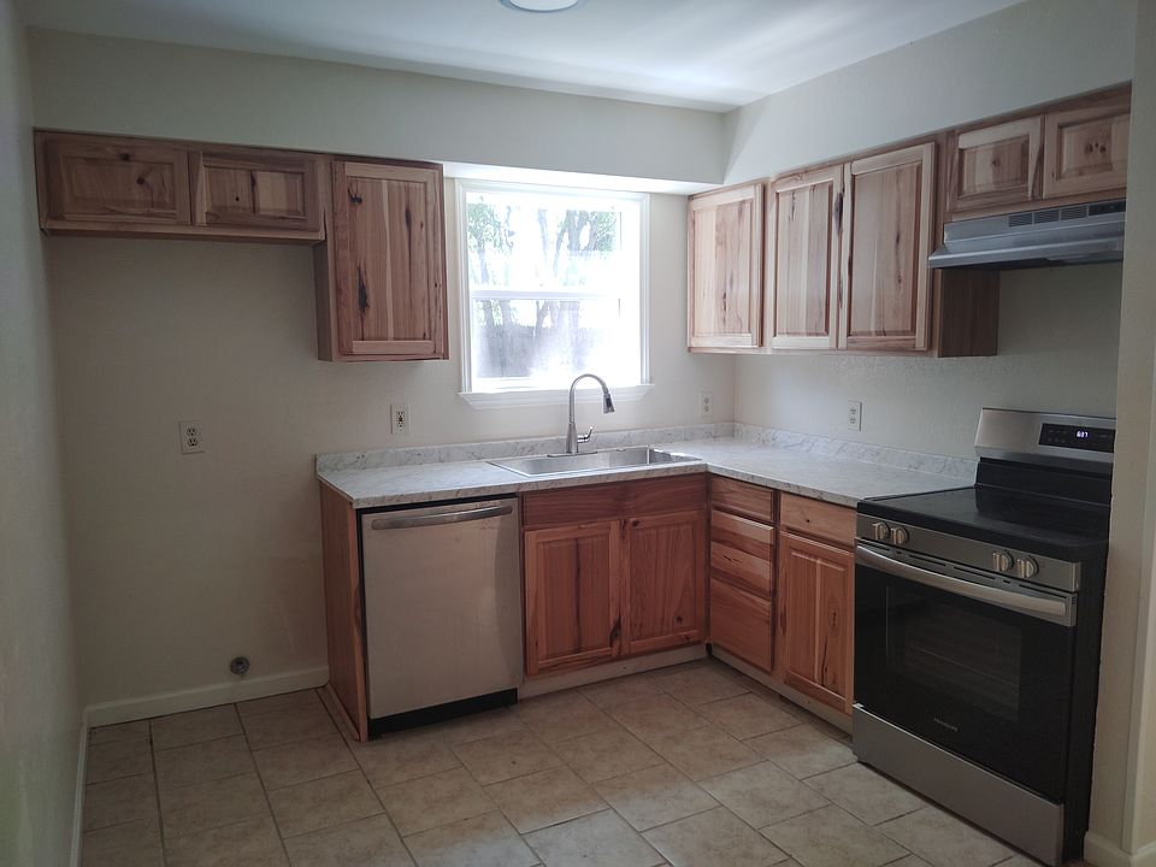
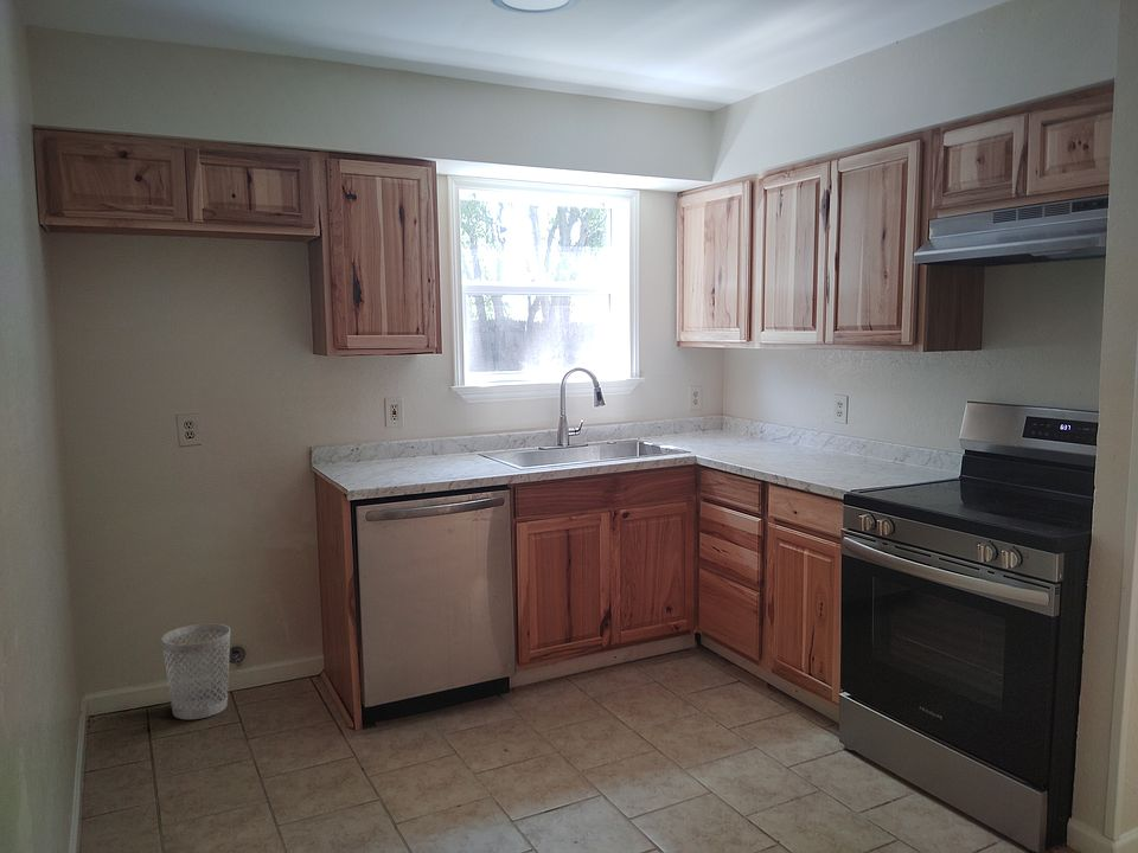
+ wastebasket [160,622,231,720]
